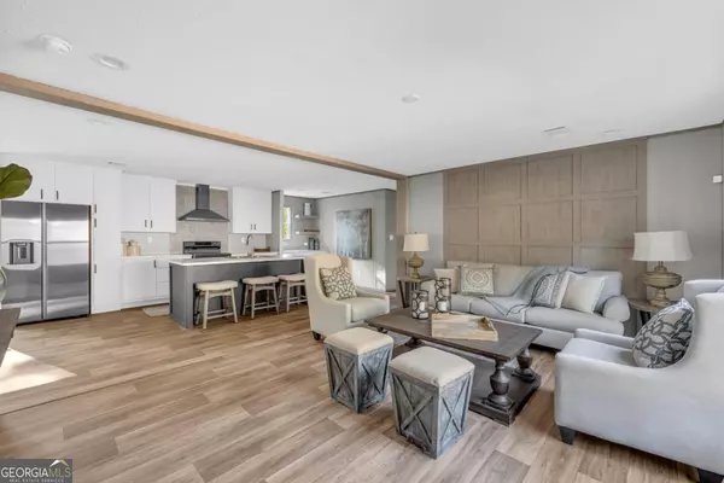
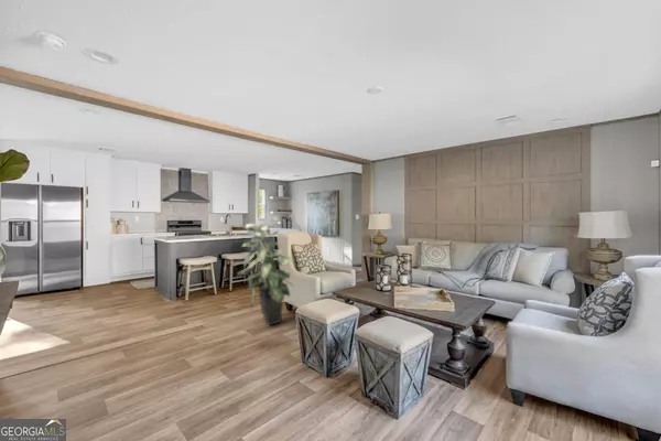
+ indoor plant [236,217,295,326]
